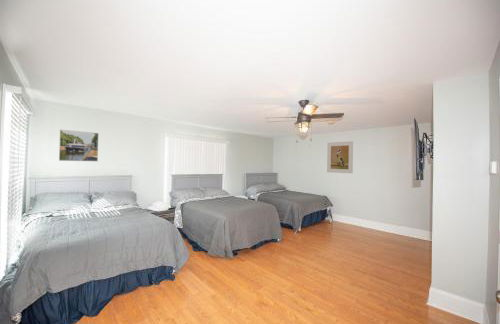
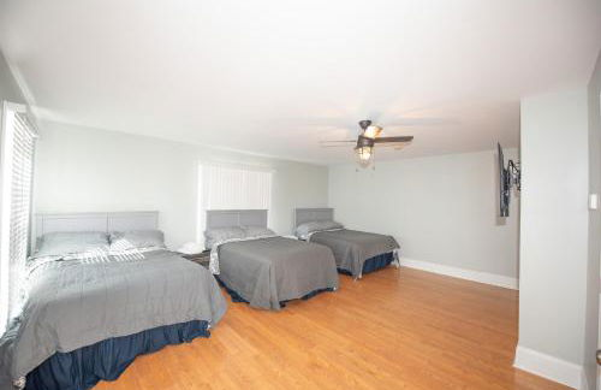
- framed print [326,140,354,174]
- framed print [58,128,99,162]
